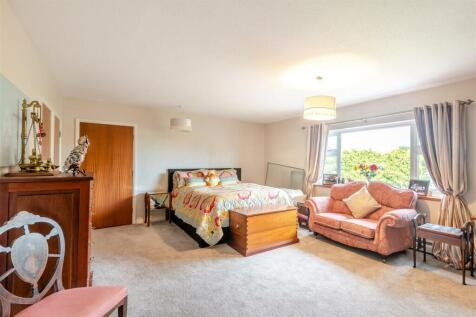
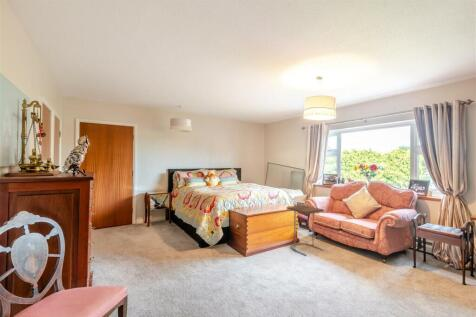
+ side table [286,203,325,257]
